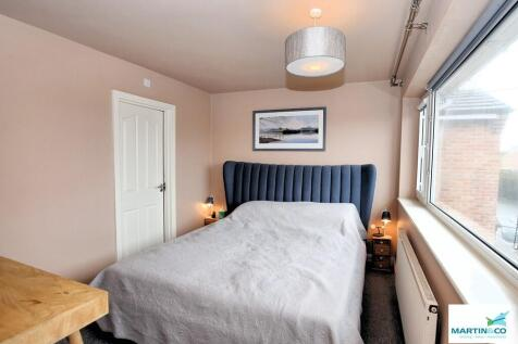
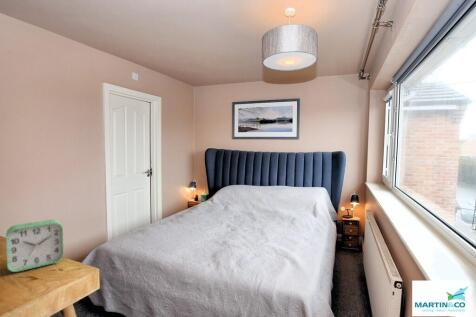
+ alarm clock [5,219,65,273]
